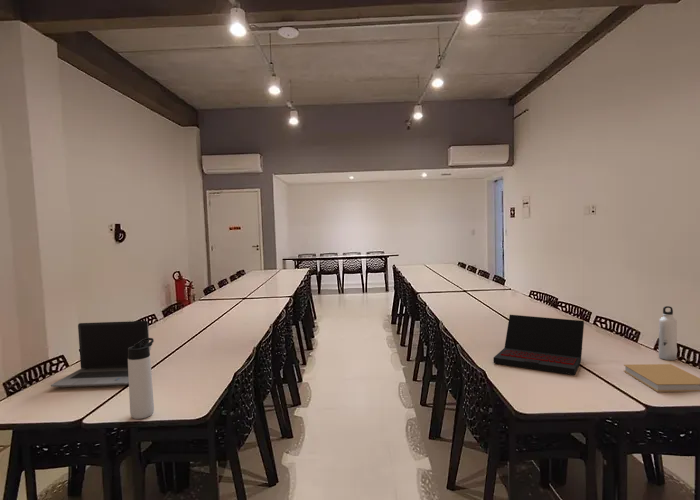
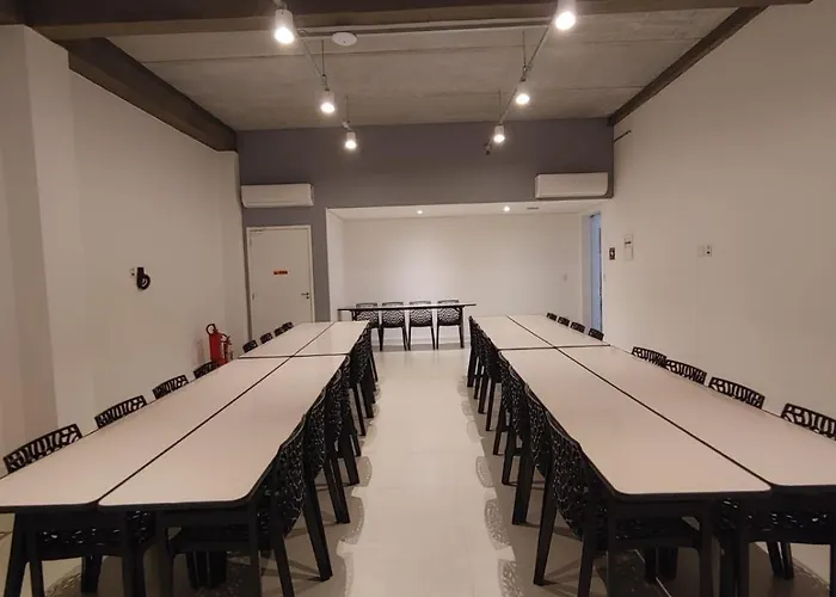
- water bottle [658,305,678,361]
- laptop computer [50,320,151,388]
- thermos bottle [128,337,155,420]
- book [623,363,700,393]
- laptop [492,314,585,376]
